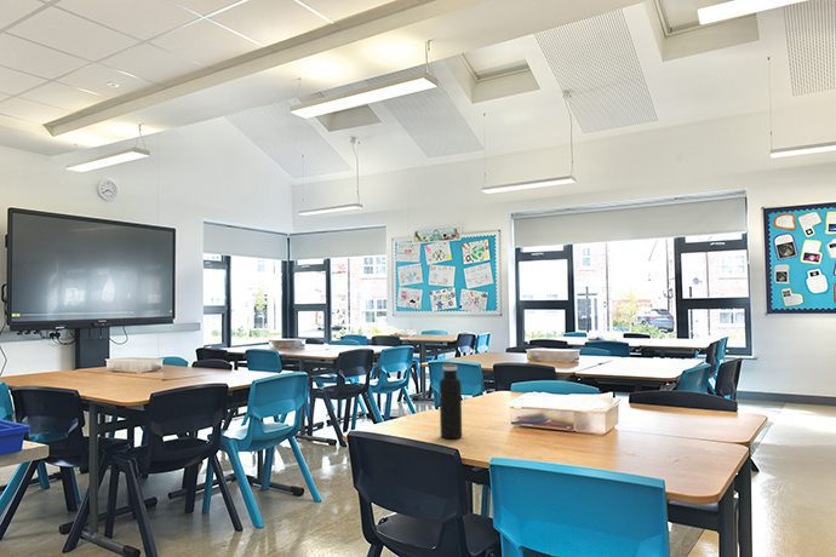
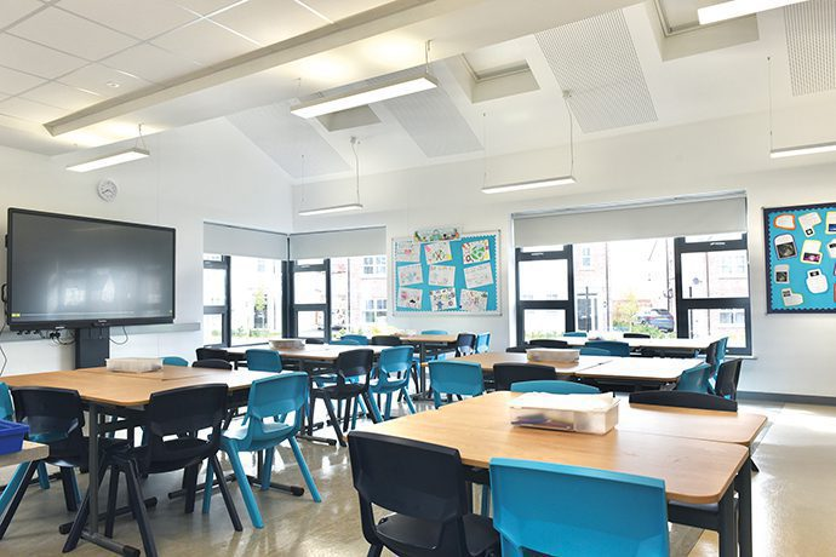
- water bottle [439,363,463,440]
